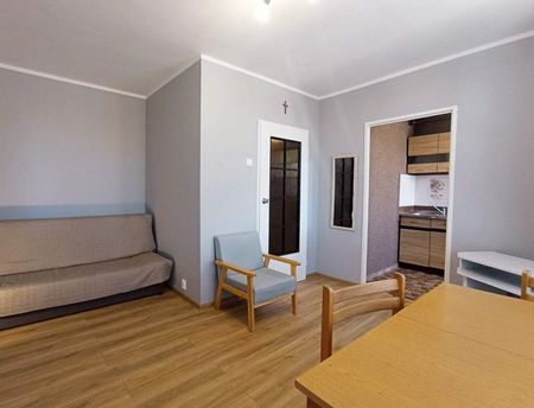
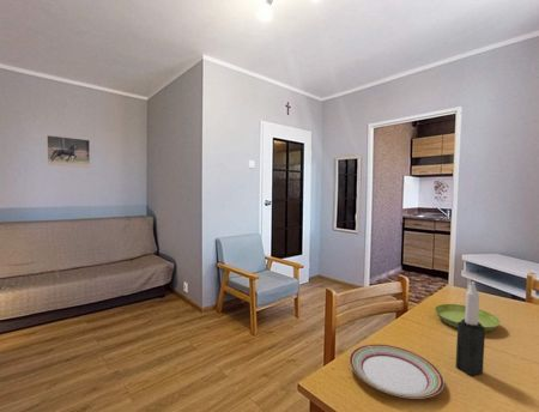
+ saucer [434,303,502,333]
+ candle [455,280,486,377]
+ plate [349,343,446,400]
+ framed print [46,134,91,169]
